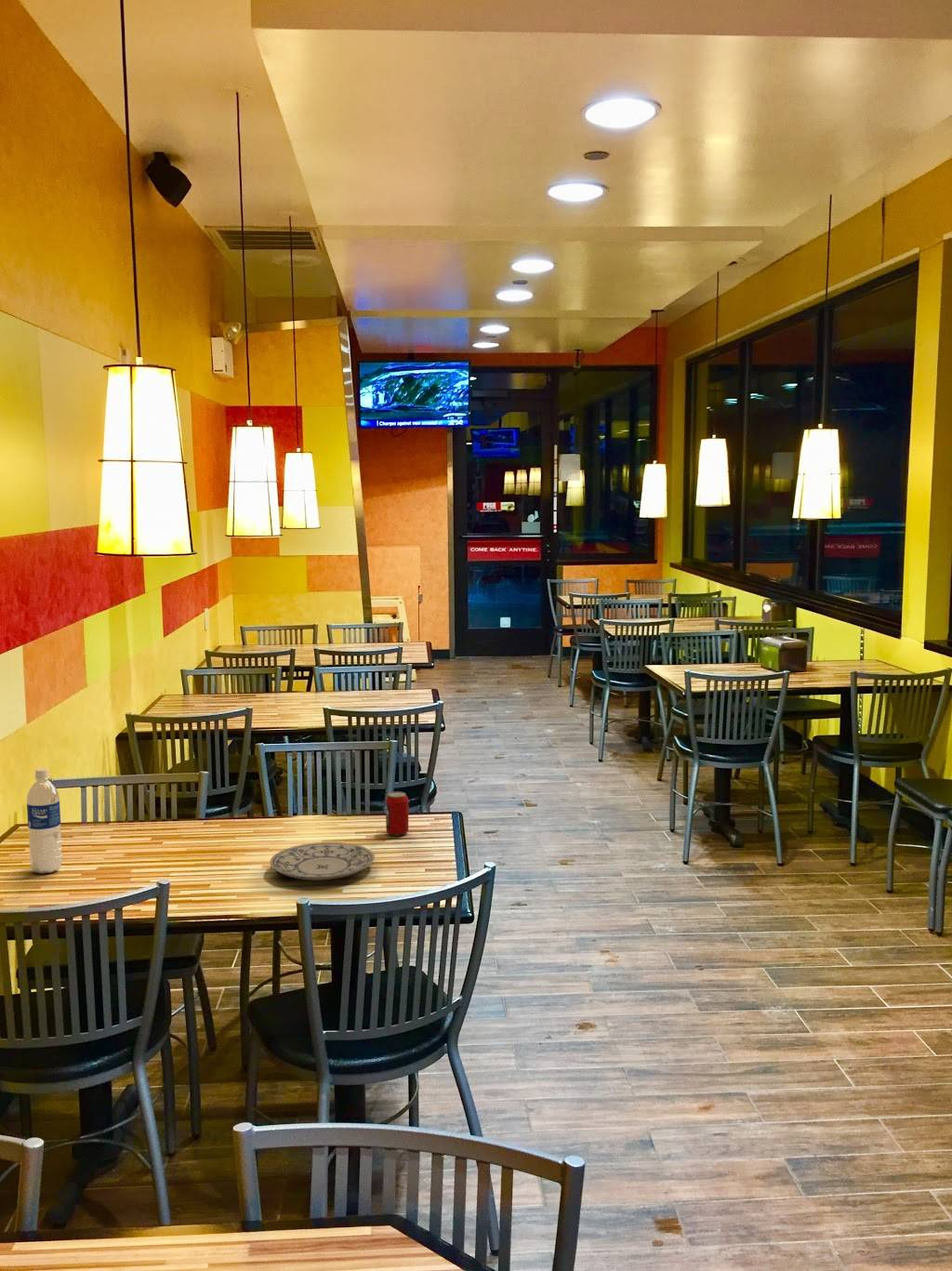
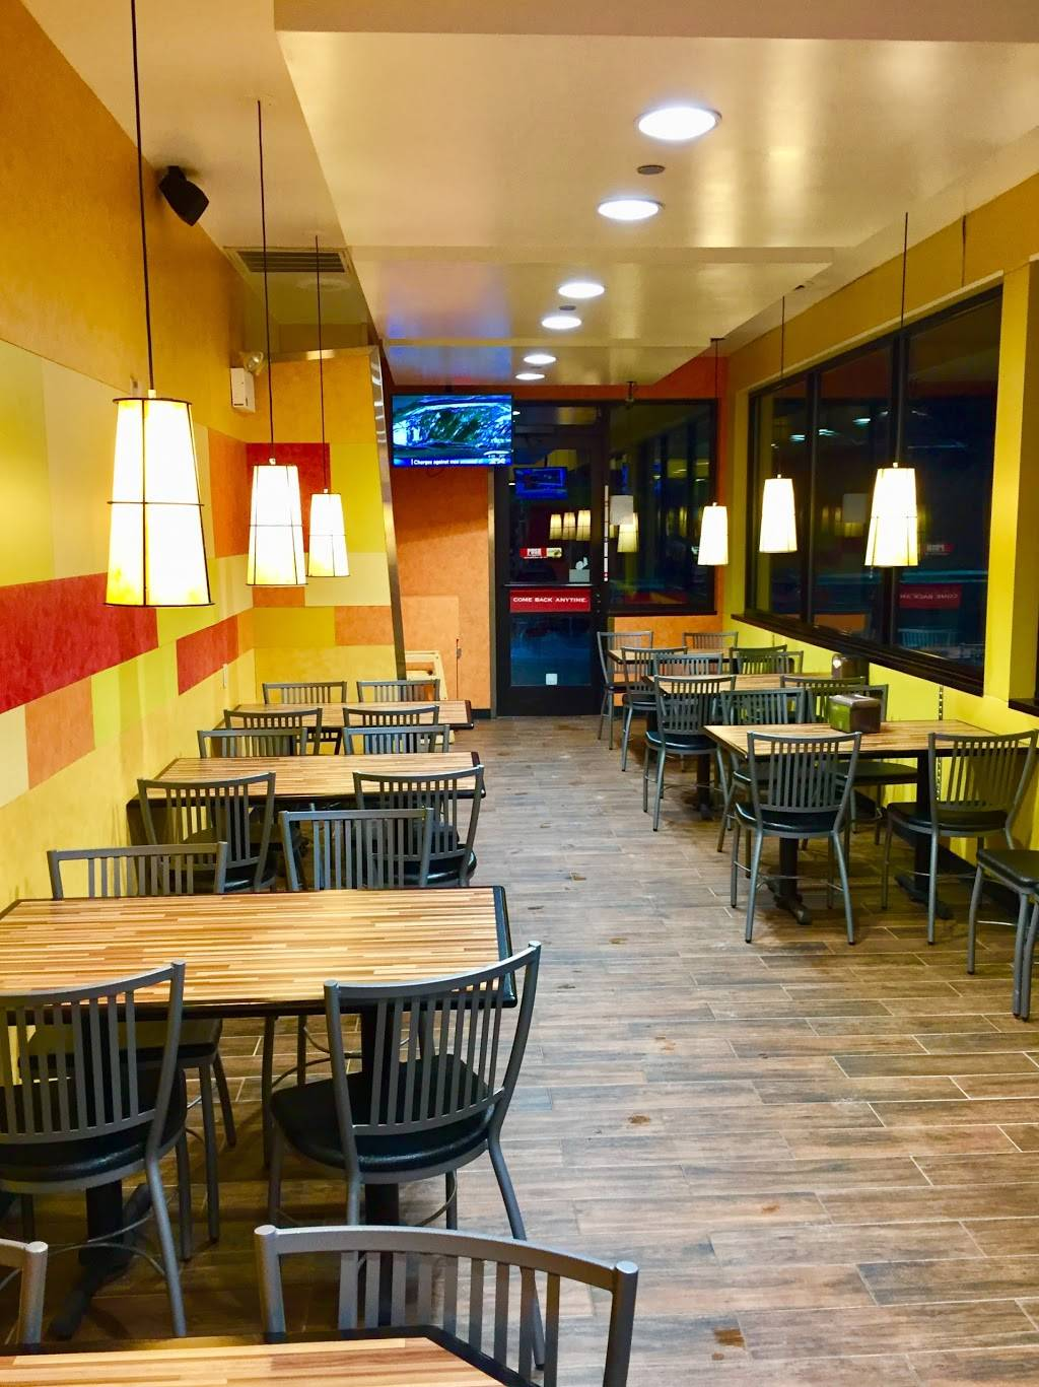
- beverage can [385,791,409,836]
- water bottle [26,767,63,874]
- plate [270,841,376,880]
